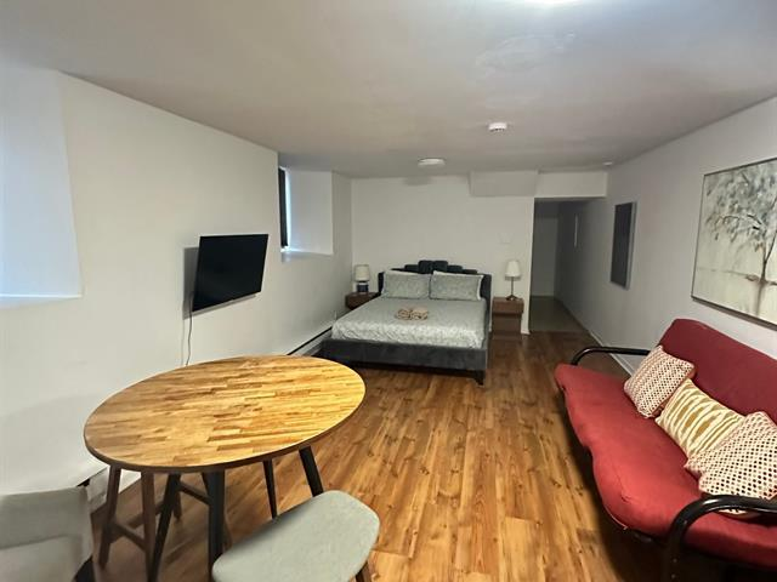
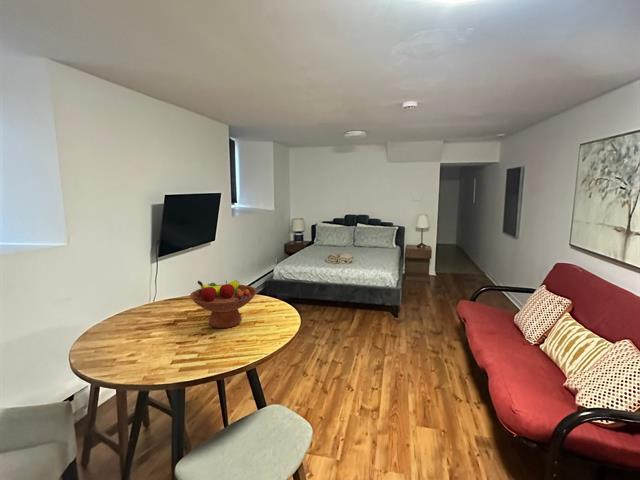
+ fruit bowl [189,279,258,329]
